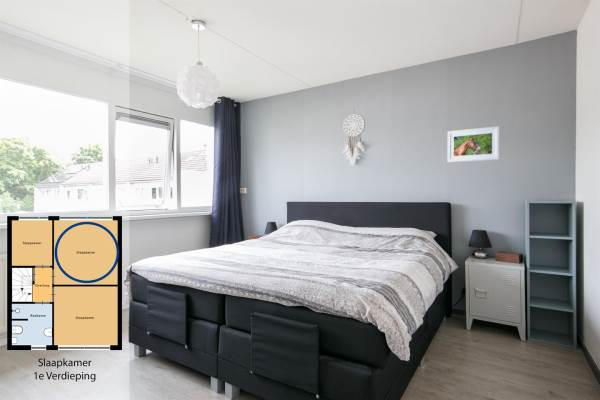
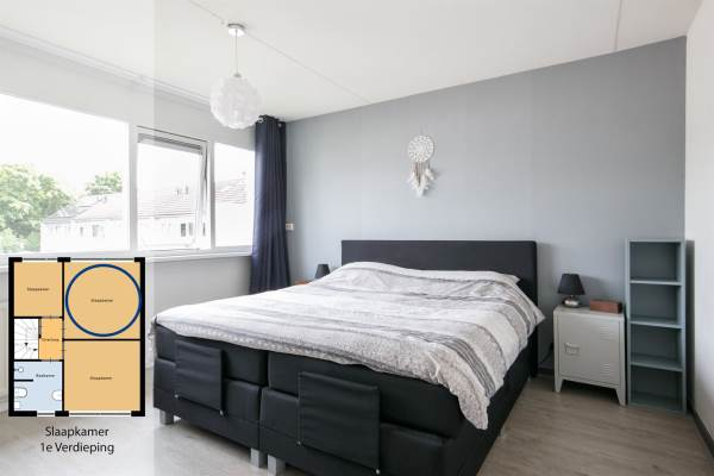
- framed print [446,125,500,163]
